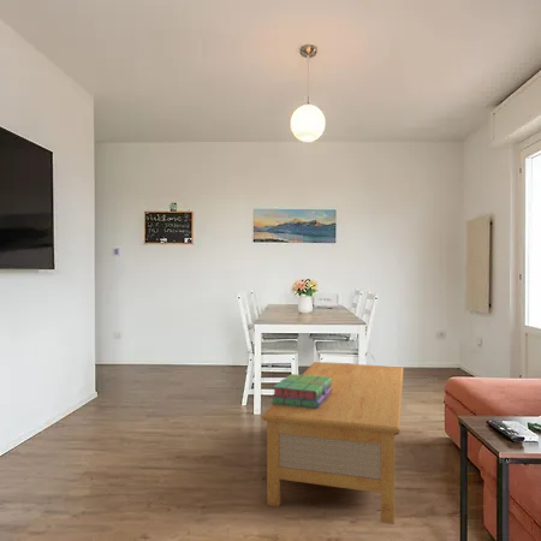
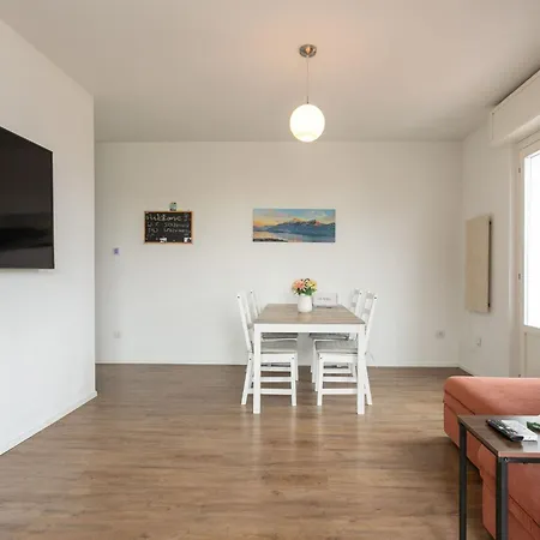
- coffee table [260,361,404,525]
- stack of books [269,373,333,409]
